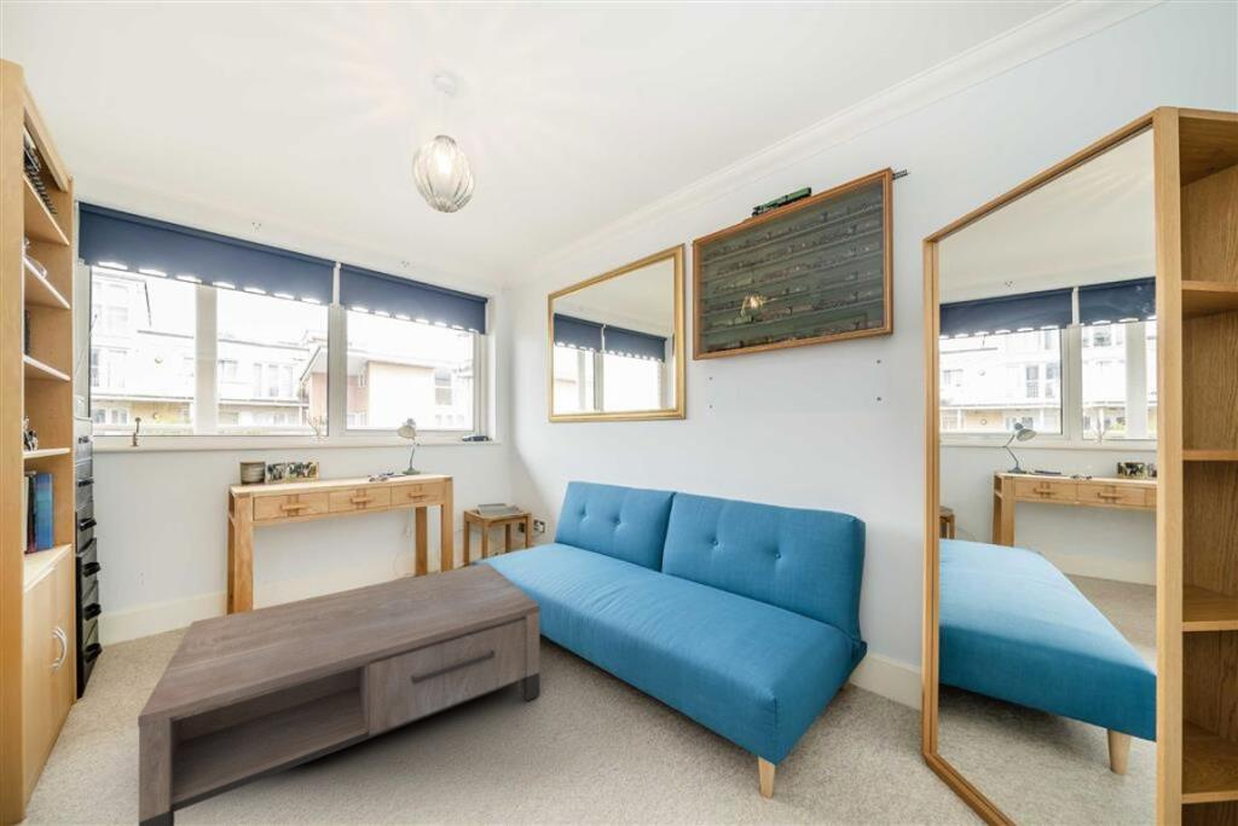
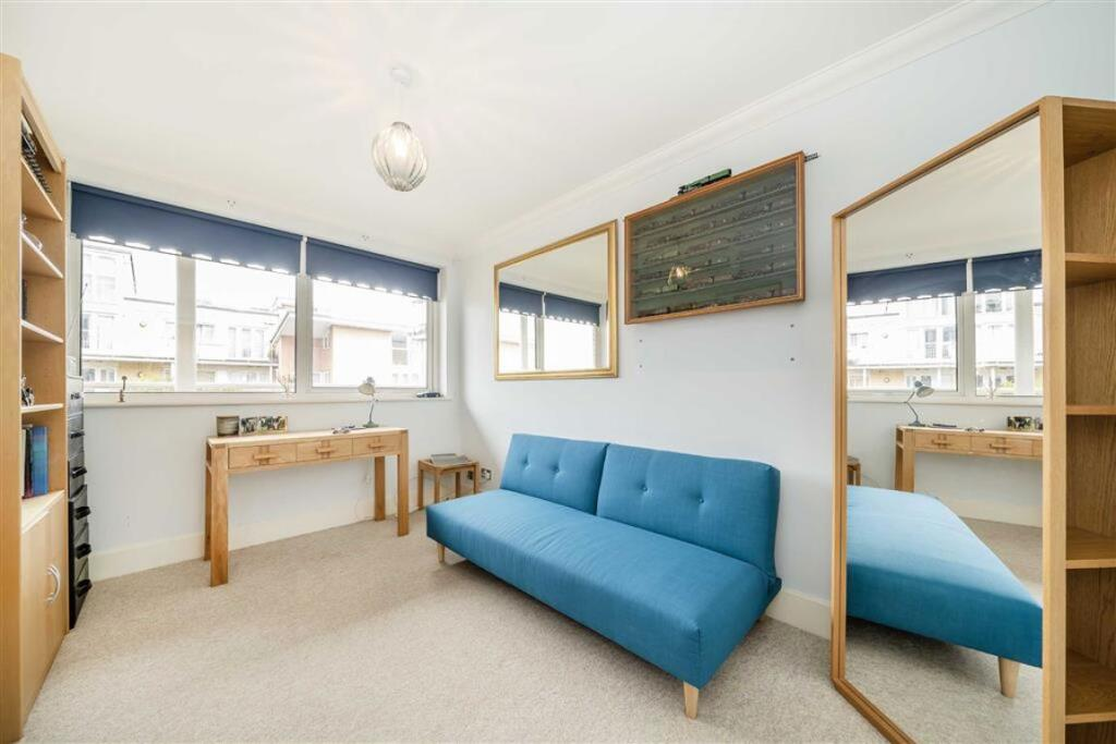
- coffee table [137,561,542,826]
